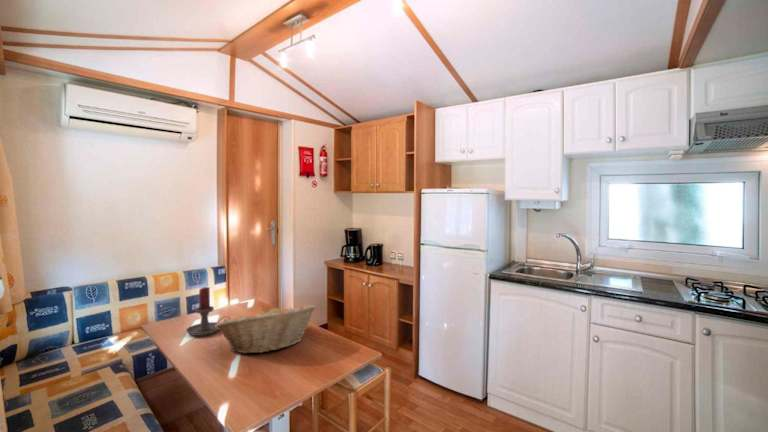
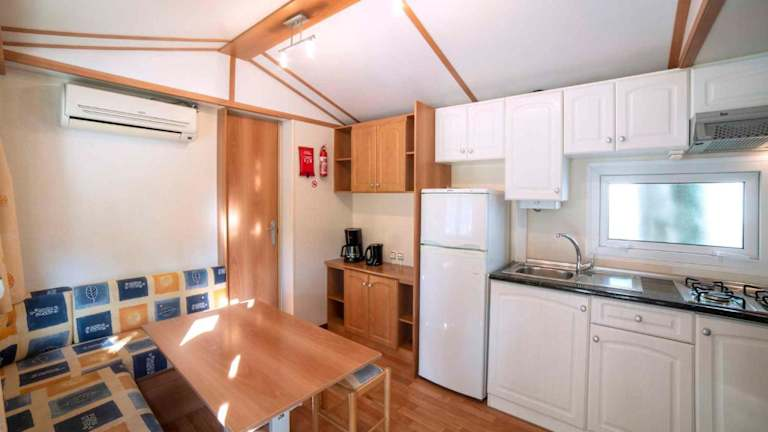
- candle holder [185,286,231,337]
- fruit basket [215,303,317,354]
